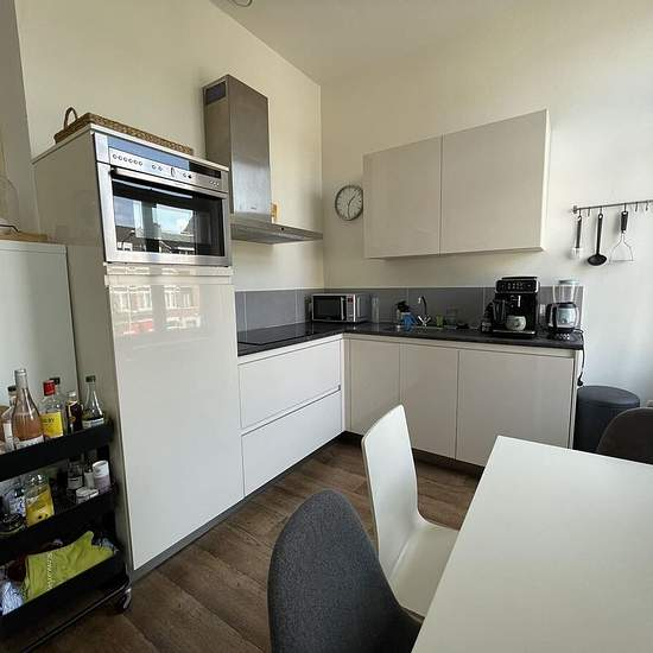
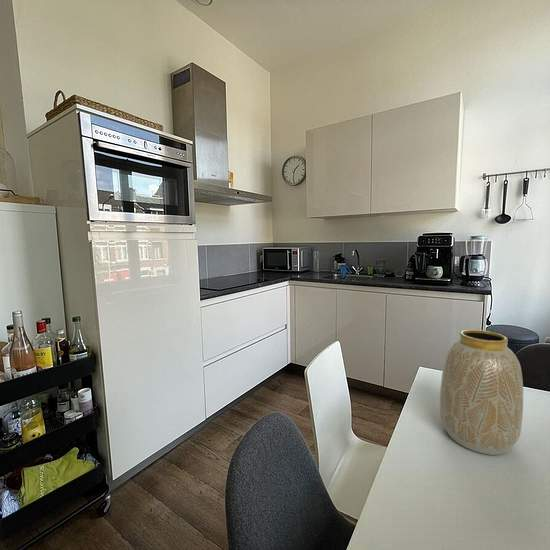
+ vase [439,329,524,456]
